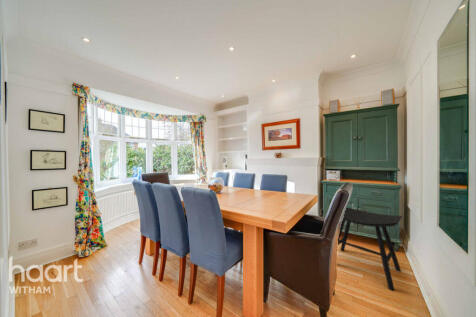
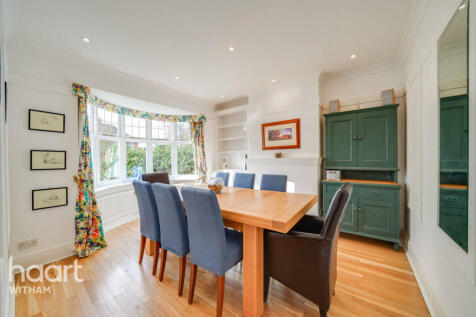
- stool [337,206,403,291]
